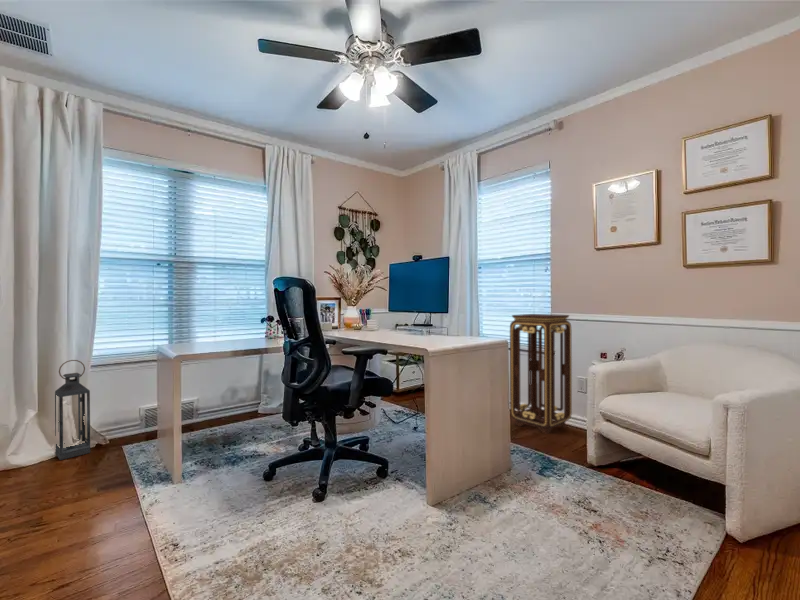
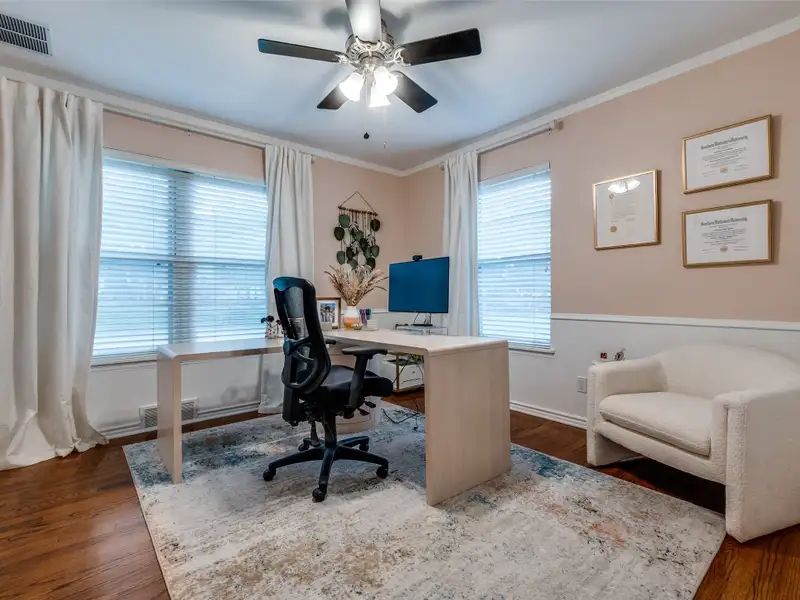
- pedestal table [509,313,573,435]
- lantern [54,359,91,461]
